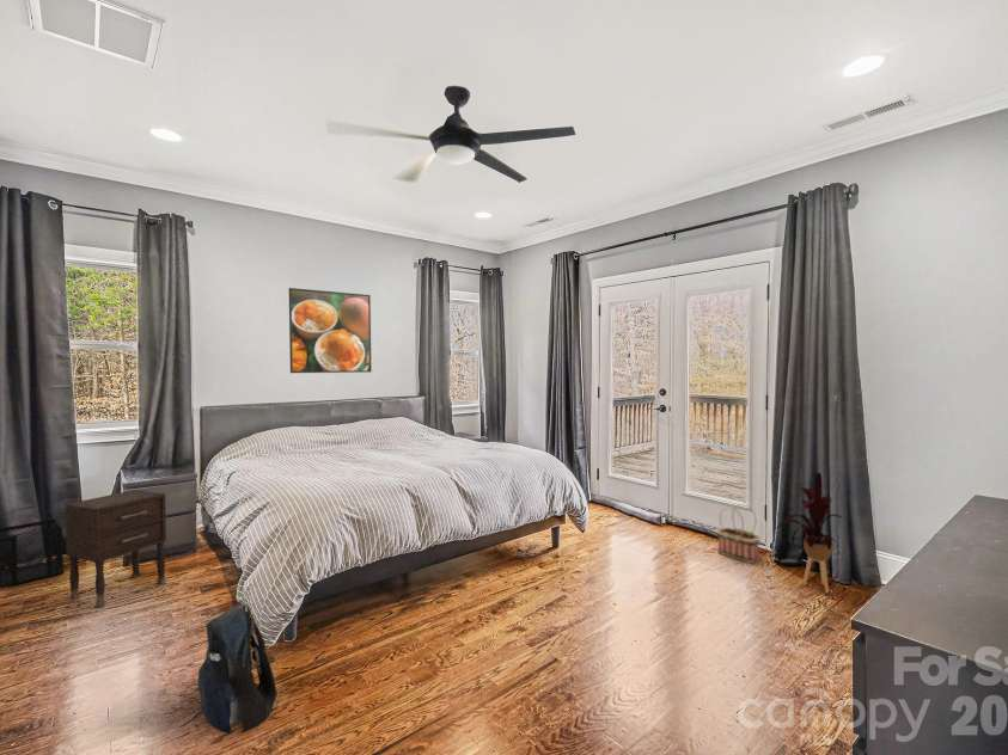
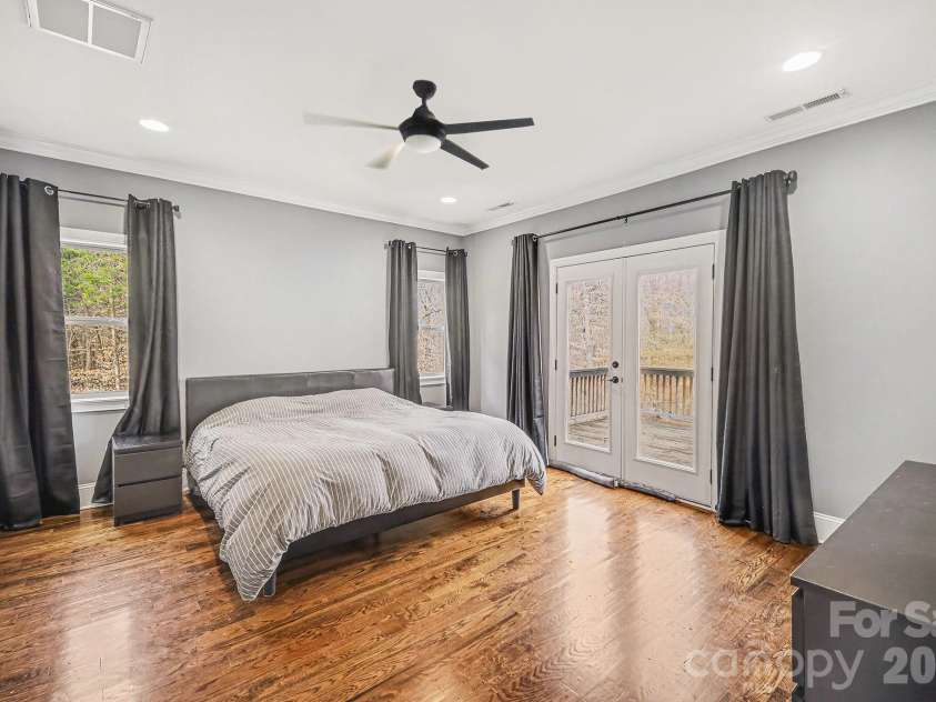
- basket [716,503,762,564]
- wastebasket [0,517,65,589]
- backpack [196,599,279,735]
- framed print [288,287,373,374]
- house plant [772,472,844,594]
- nightstand [65,489,167,609]
